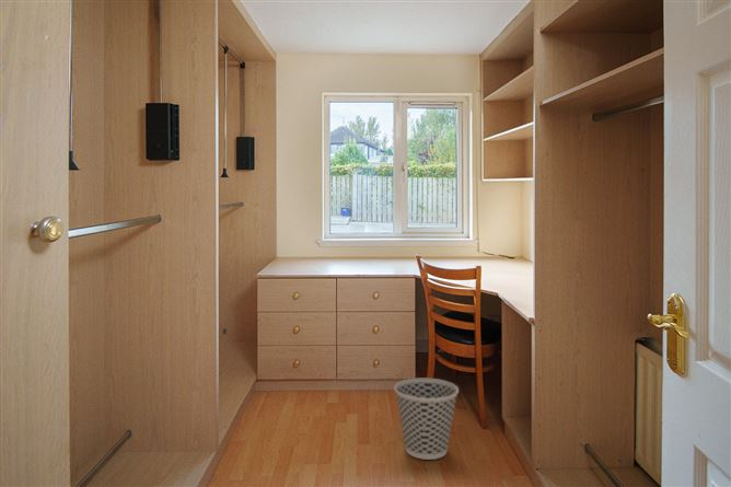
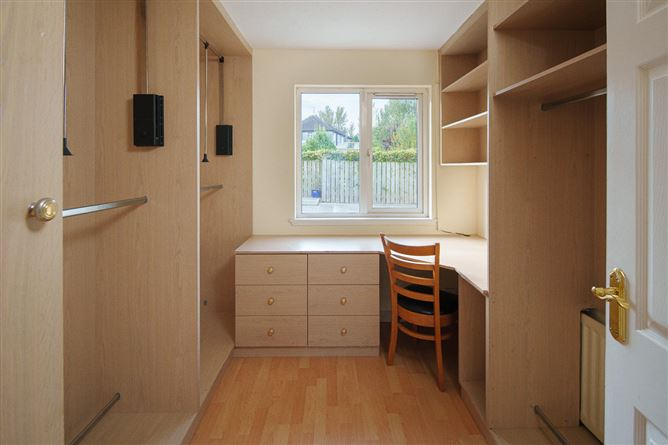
- wastebasket [393,378,460,461]
